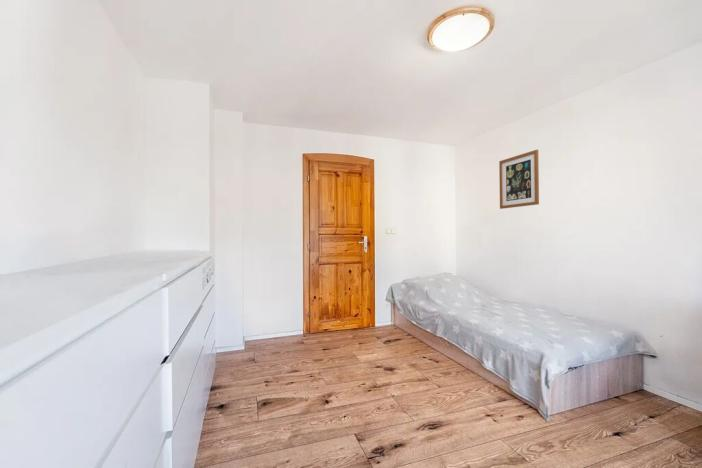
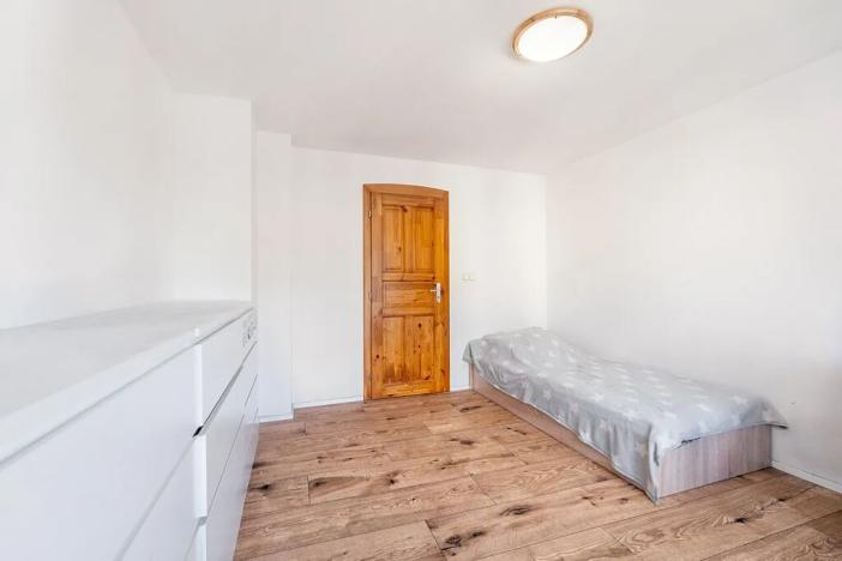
- wall art [498,149,540,210]
